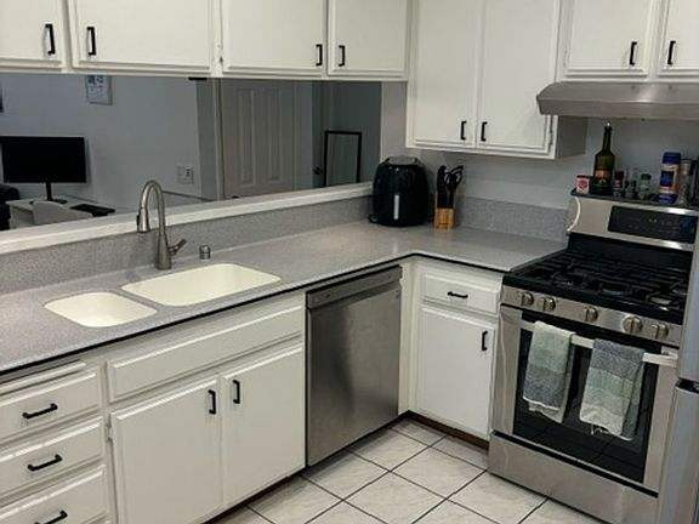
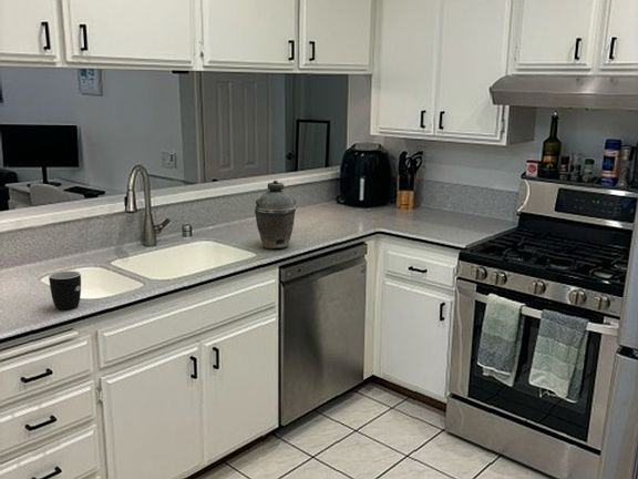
+ kettle [254,180,297,249]
+ mug [48,269,82,310]
